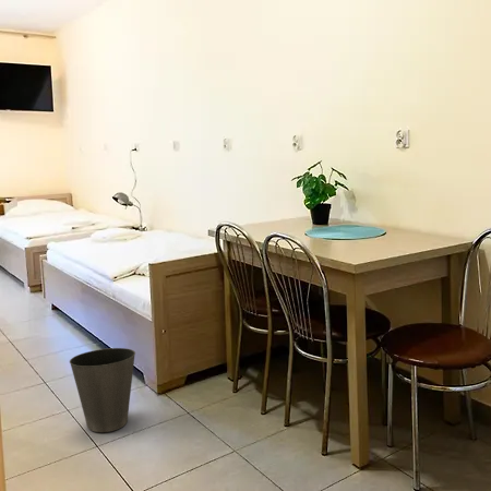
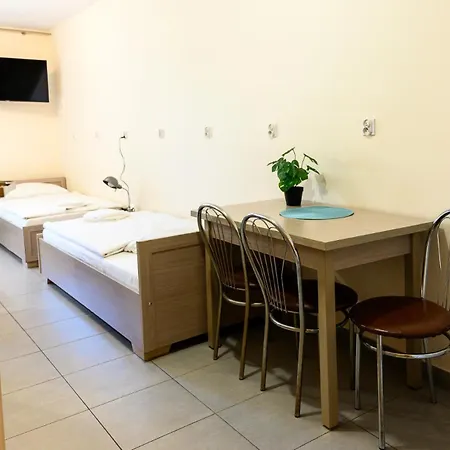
- waste basket [69,347,136,433]
